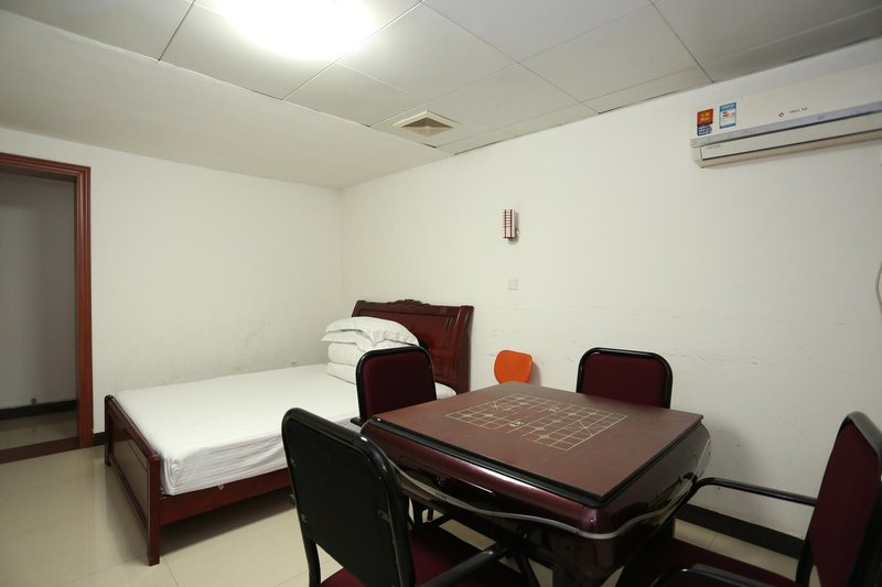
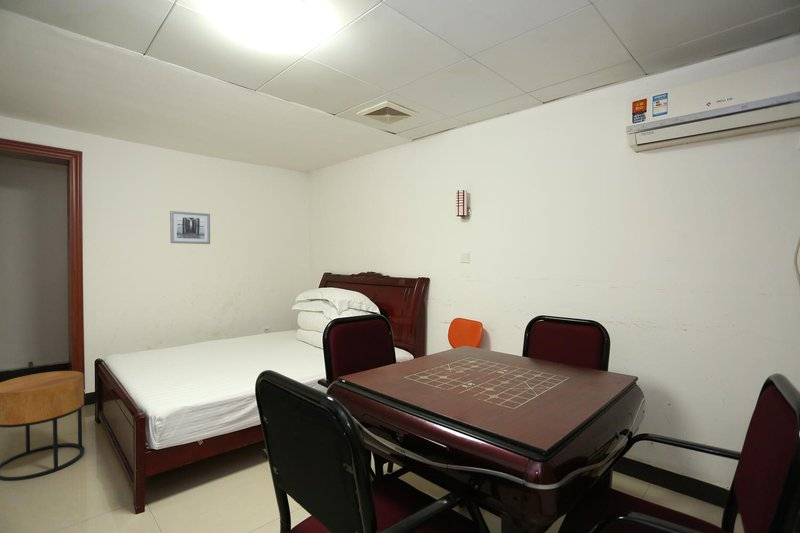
+ side table [0,370,86,482]
+ wall art [169,210,211,245]
